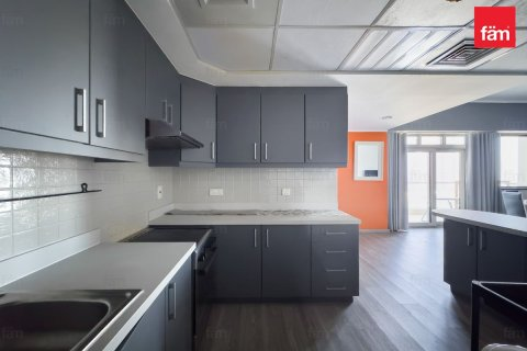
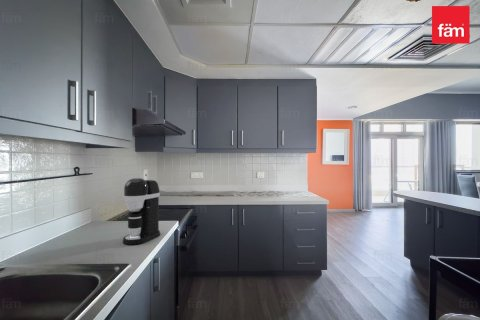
+ coffee maker [122,177,161,246]
